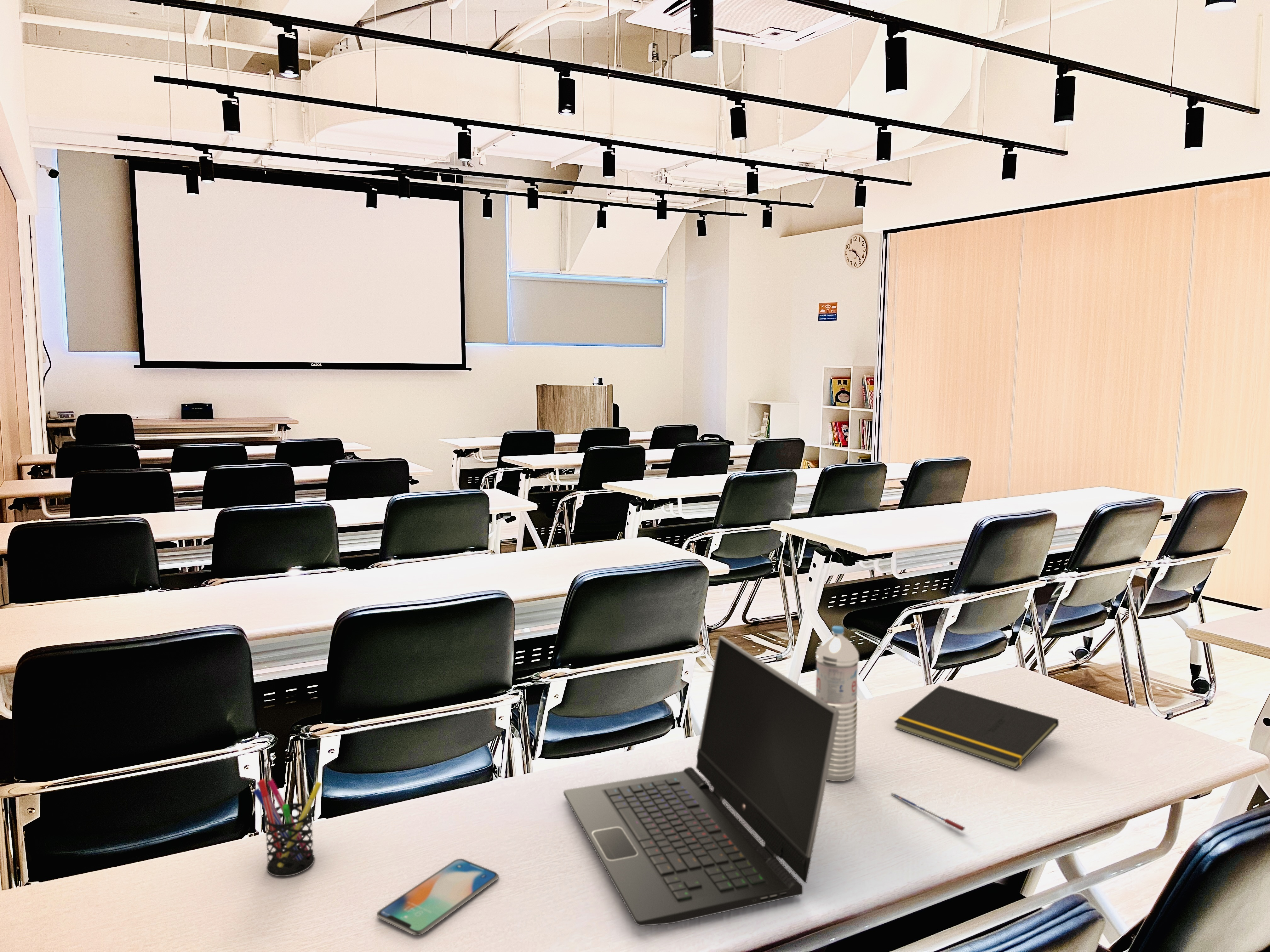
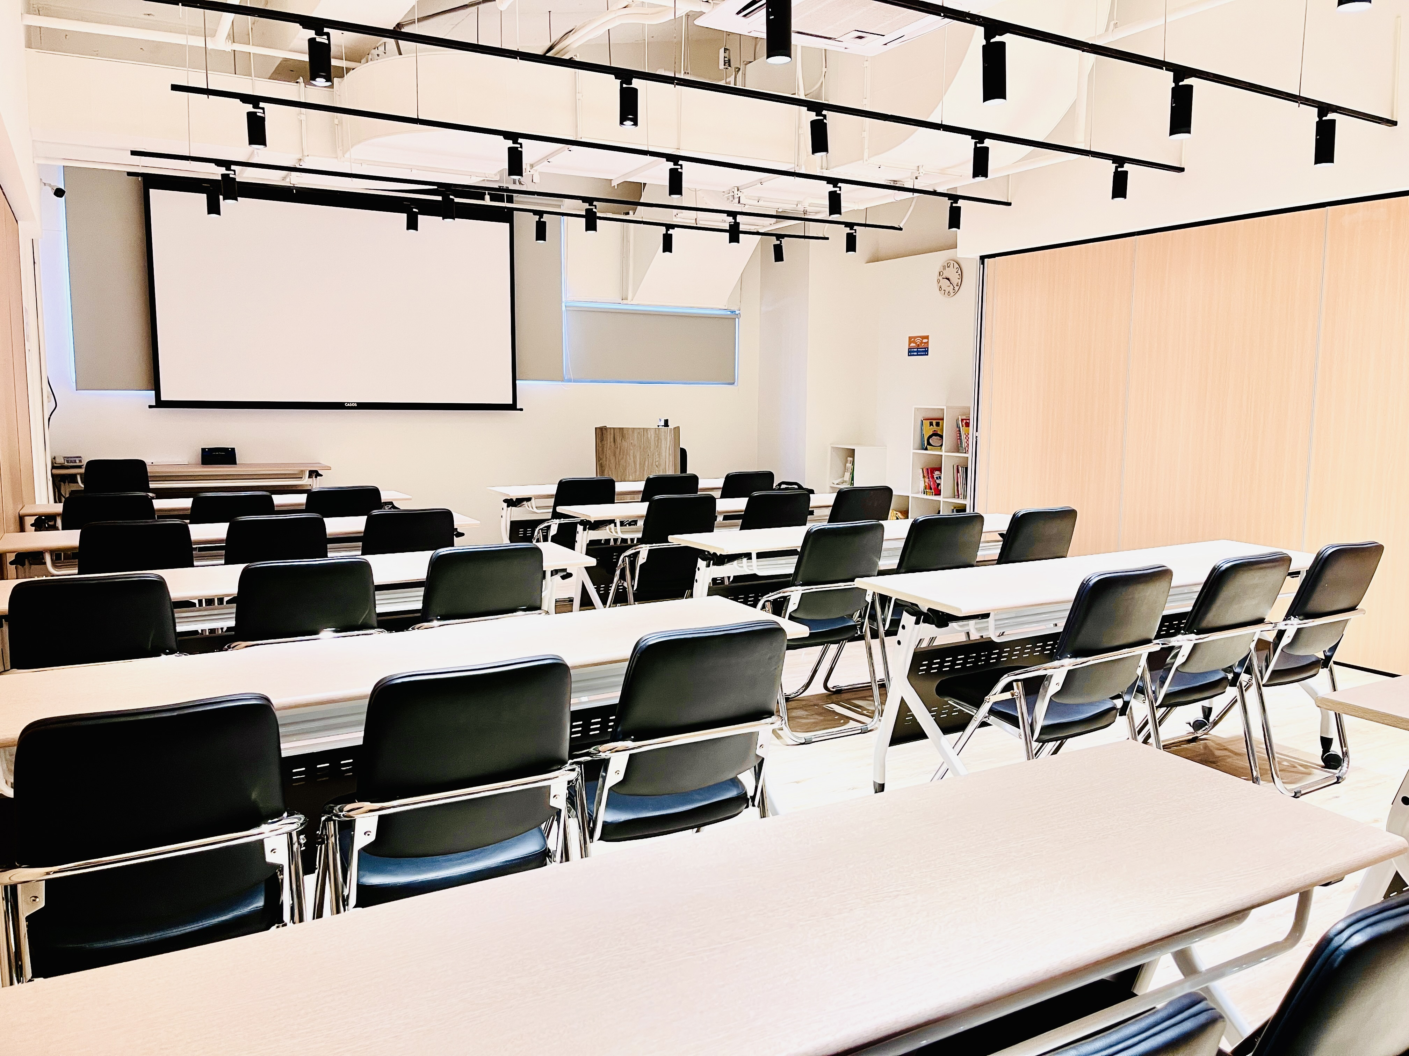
- laptop computer [563,636,839,926]
- notepad [894,685,1059,770]
- pen holder [253,779,322,877]
- pen [890,793,966,831]
- water bottle [815,626,859,782]
- smartphone [376,859,499,936]
